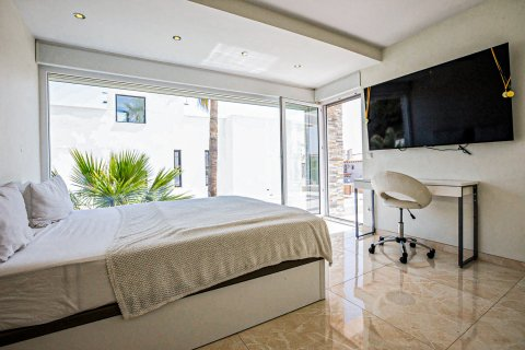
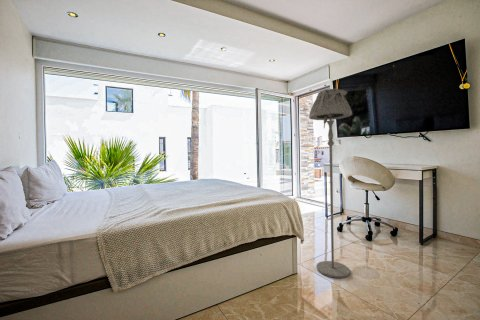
+ floor lamp [308,88,353,279]
